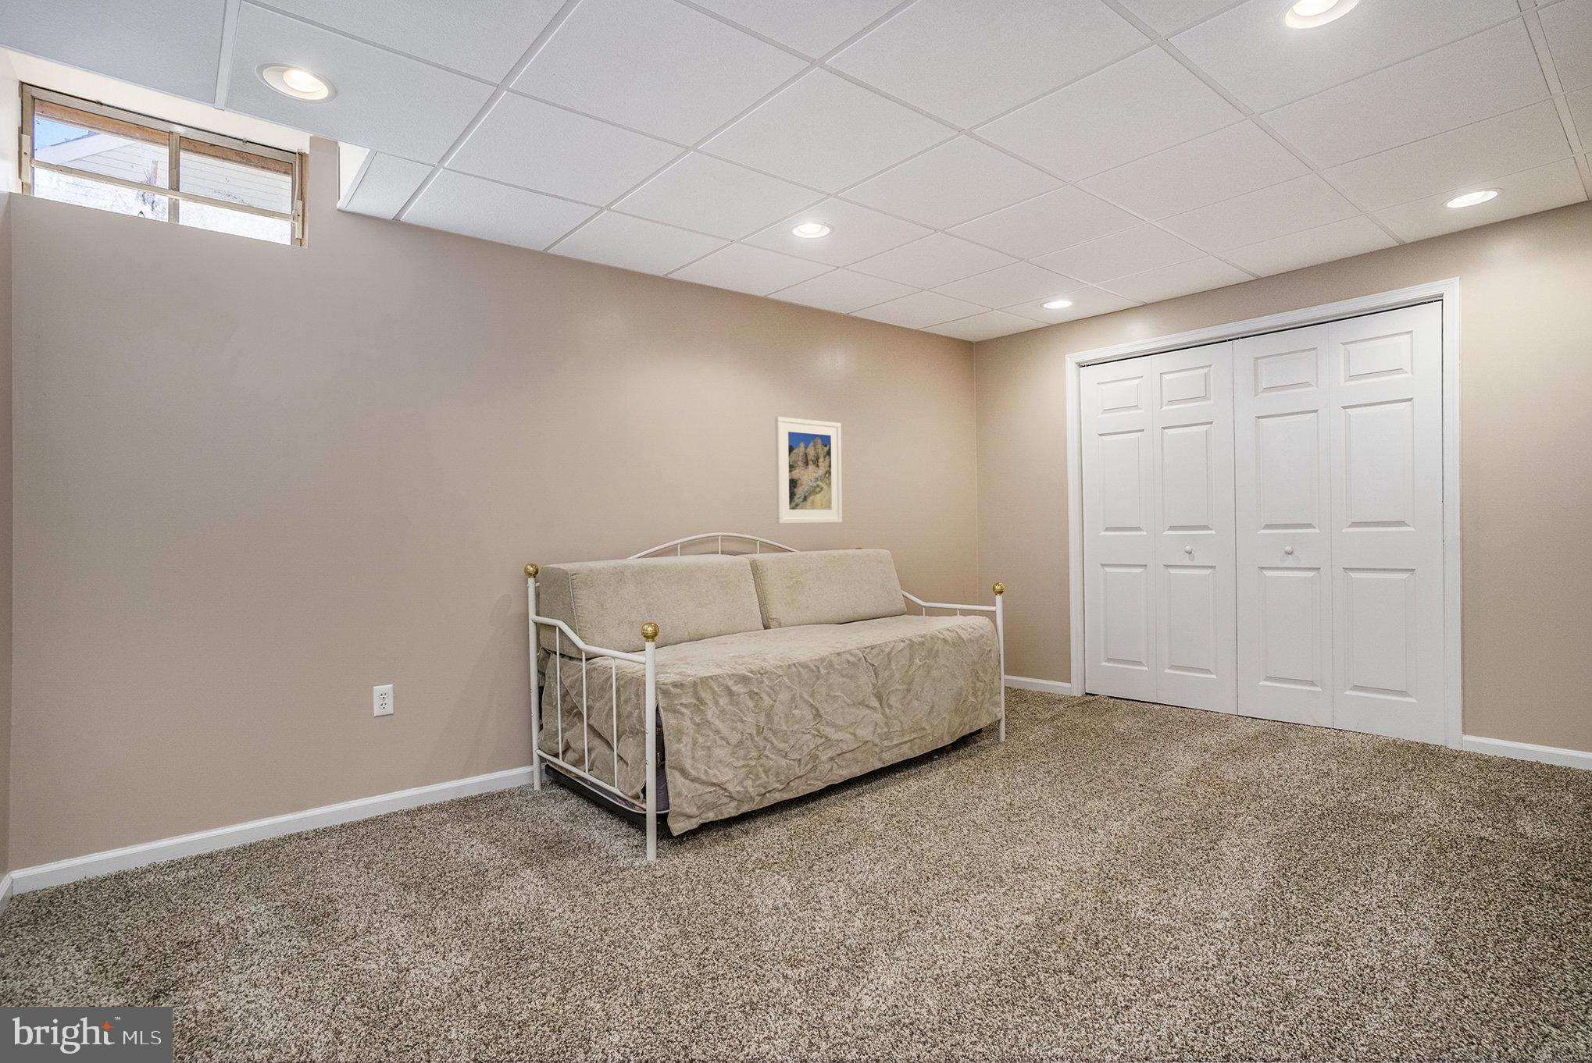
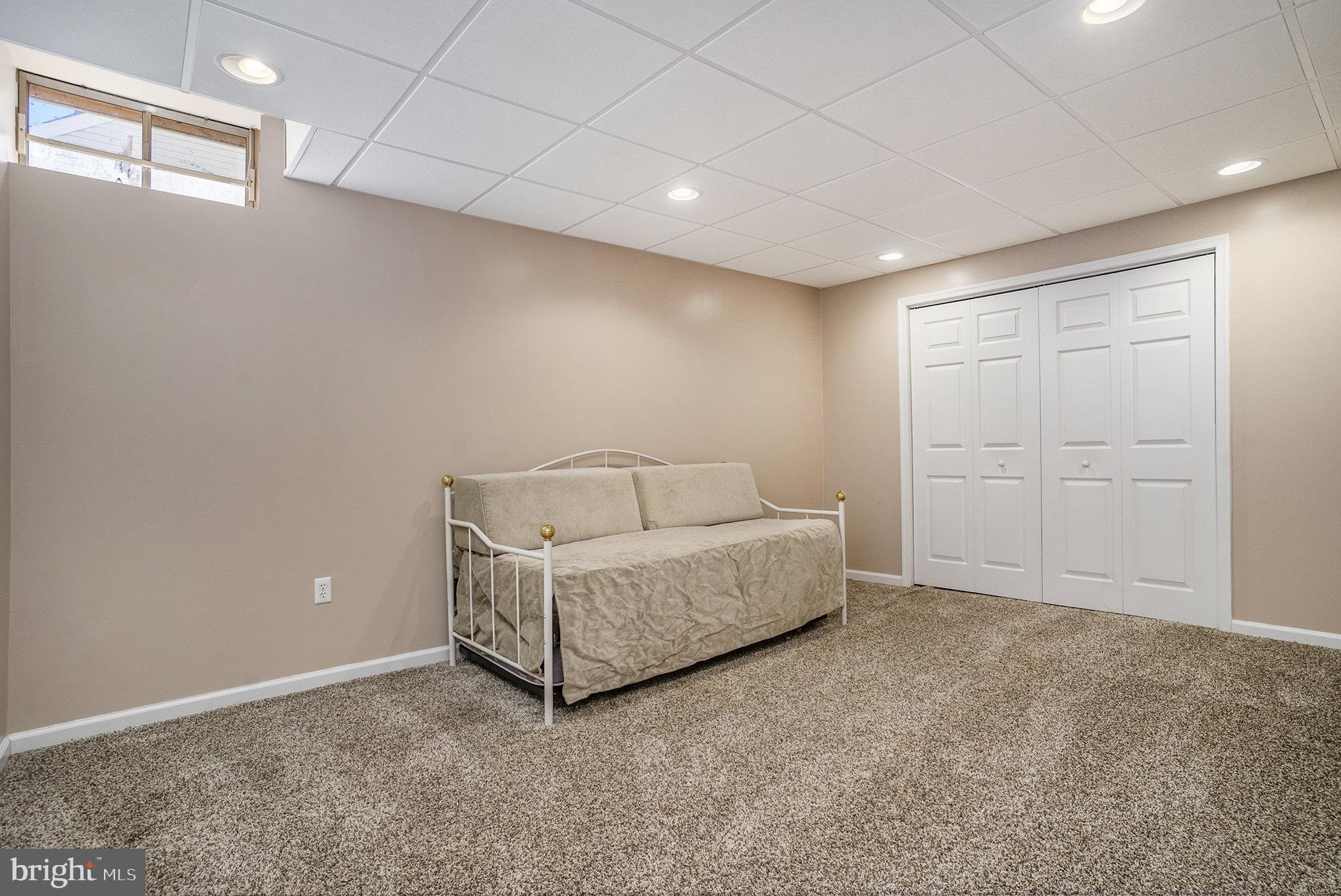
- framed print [774,416,843,524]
